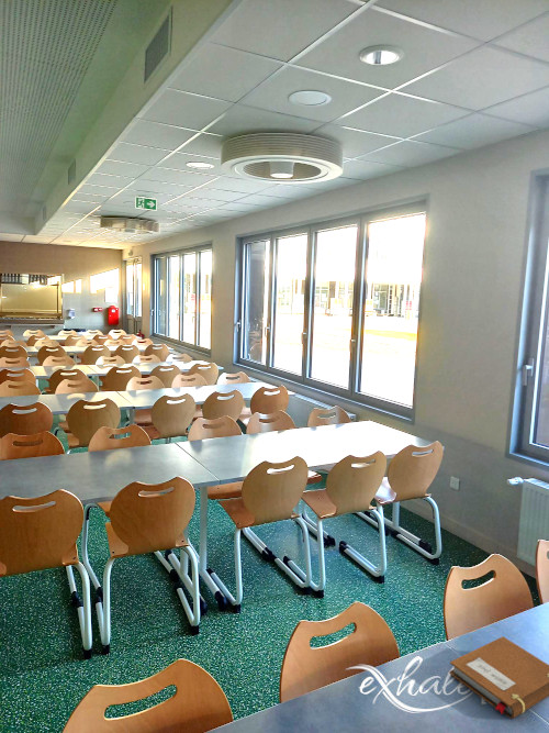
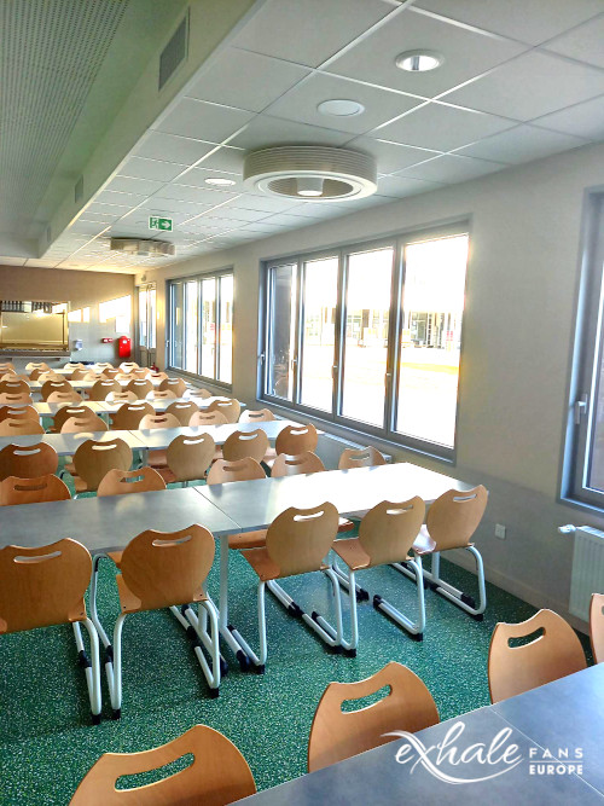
- notebook [448,635,549,720]
